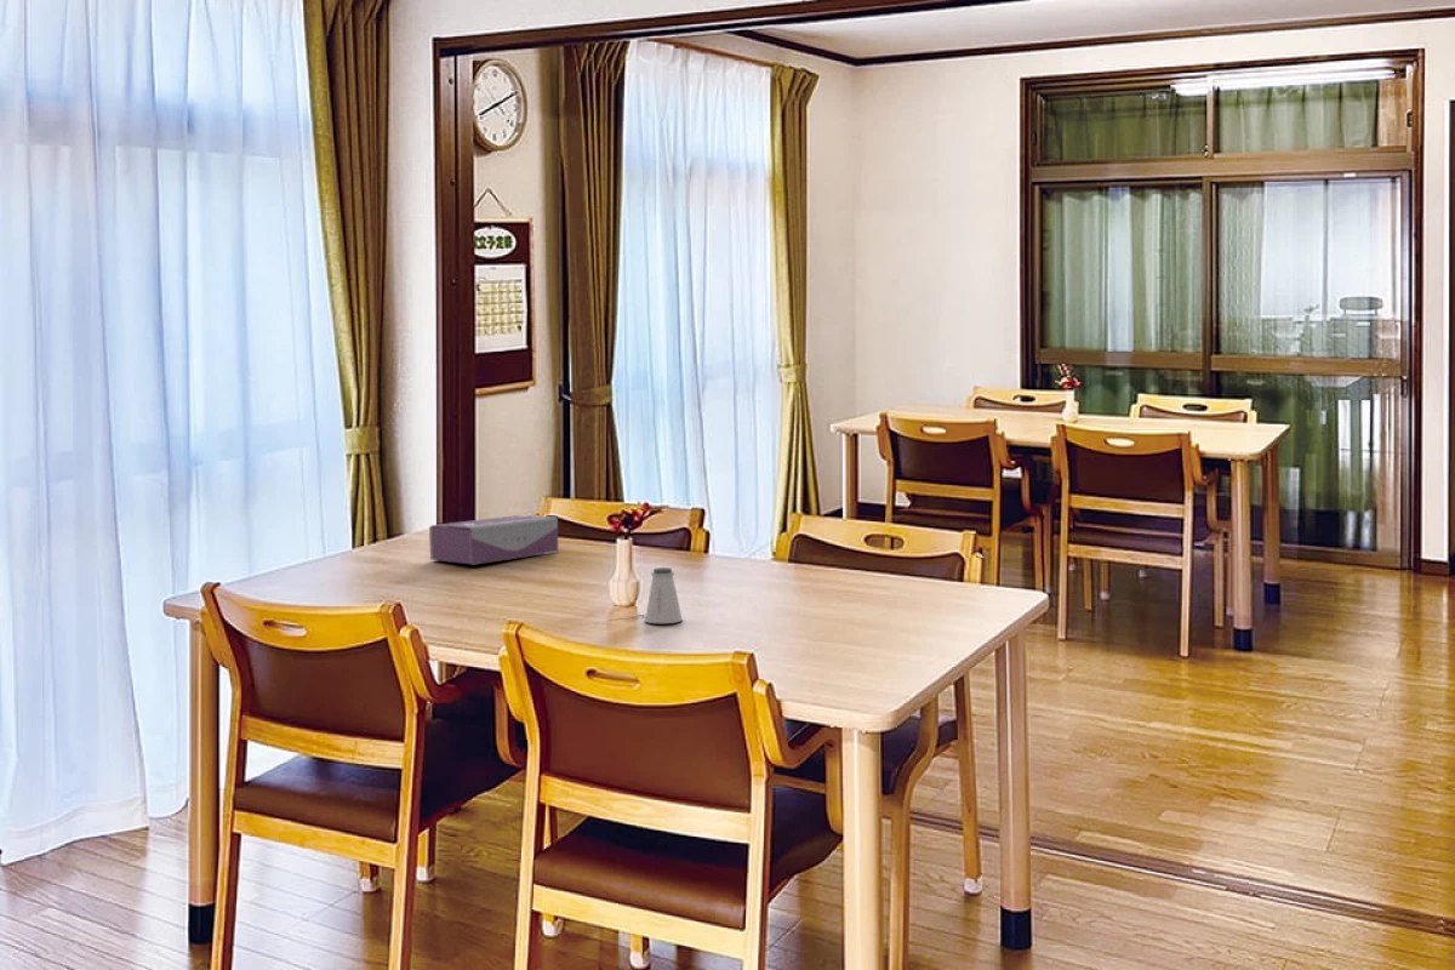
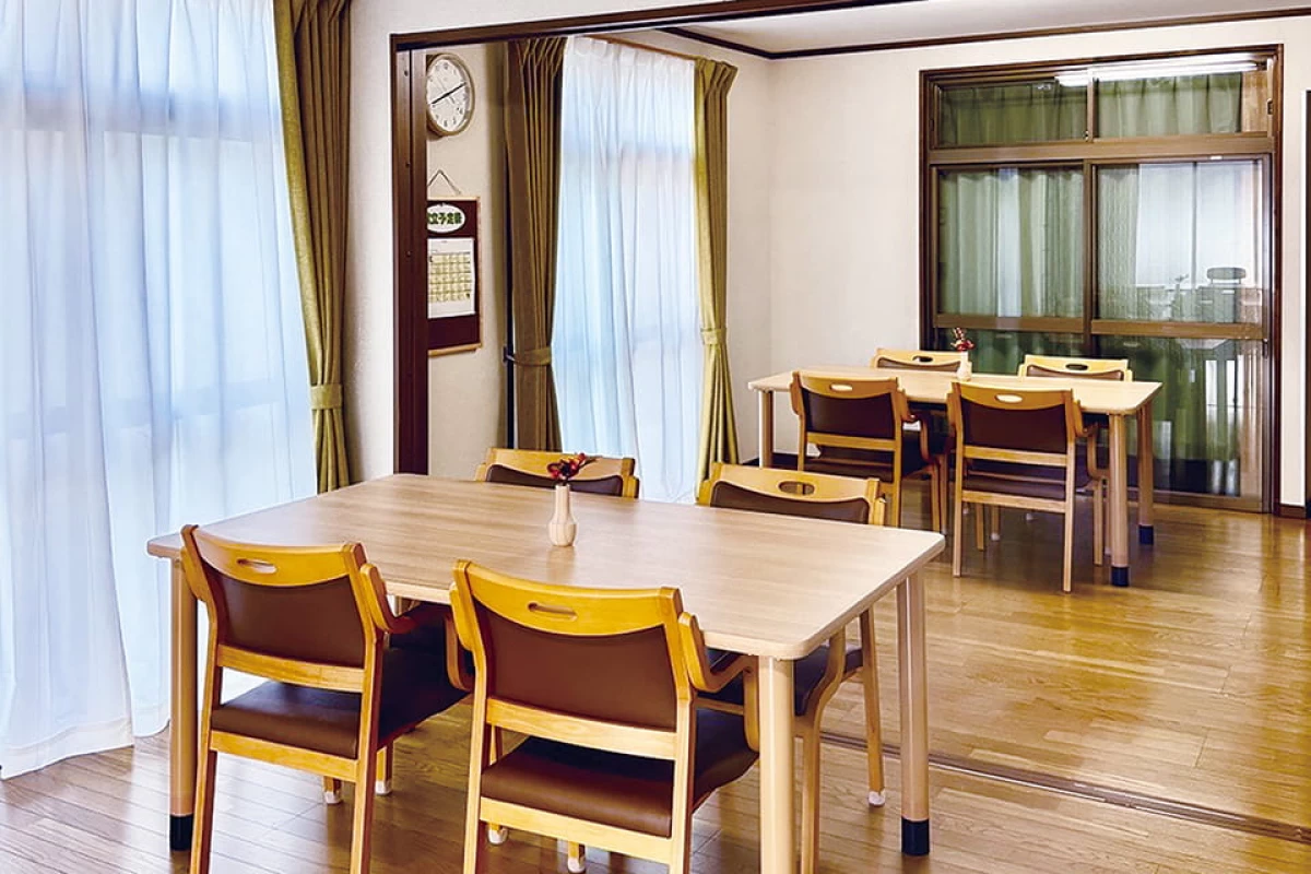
- saltshaker [644,566,684,624]
- tissue box [428,514,560,565]
